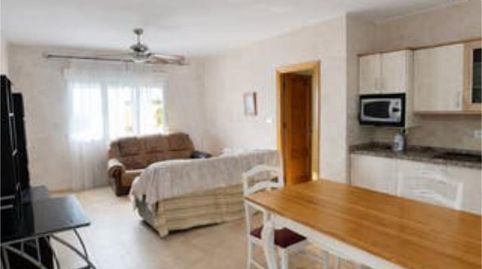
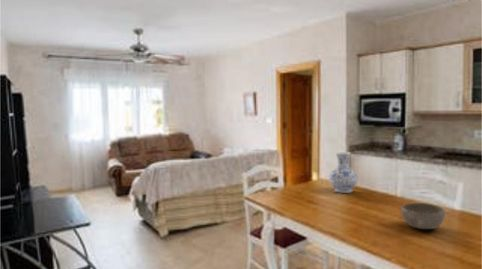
+ vase [328,151,359,194]
+ bowl [400,202,446,230]
